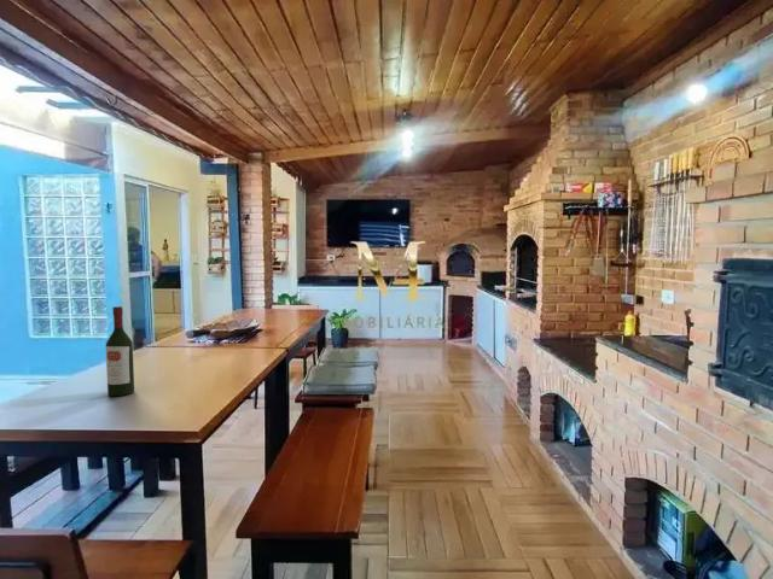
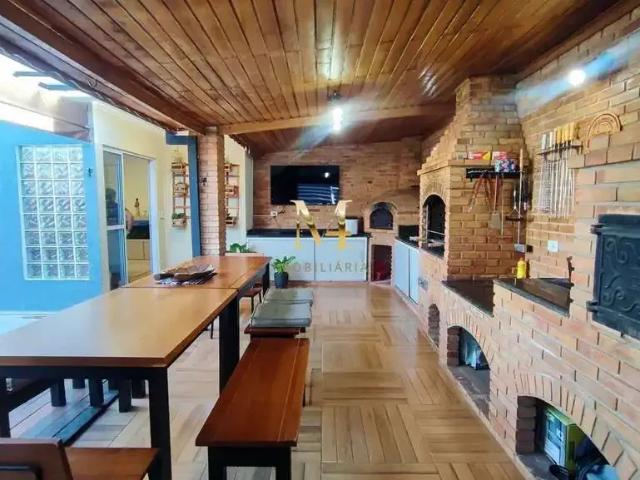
- wine bottle [105,305,135,397]
